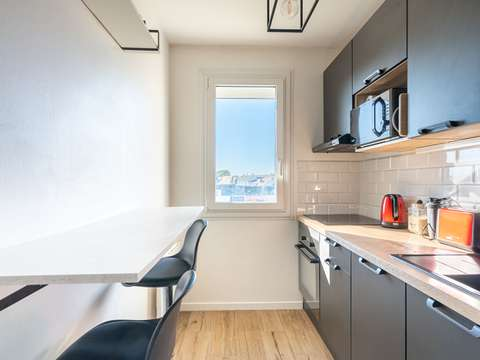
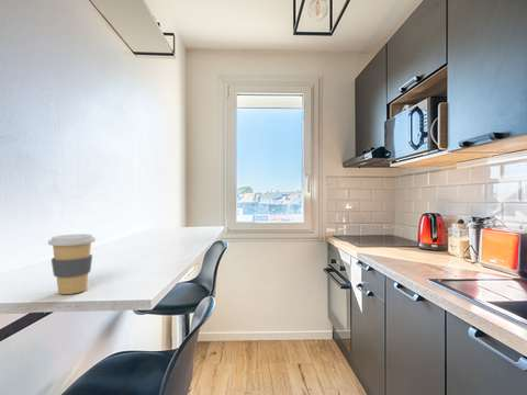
+ coffee cup [47,233,97,295]
